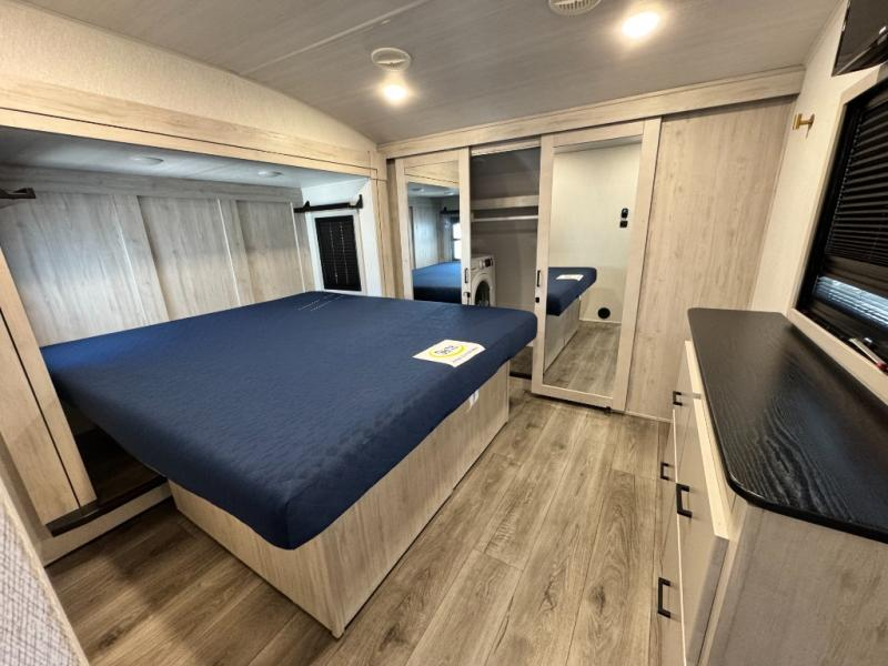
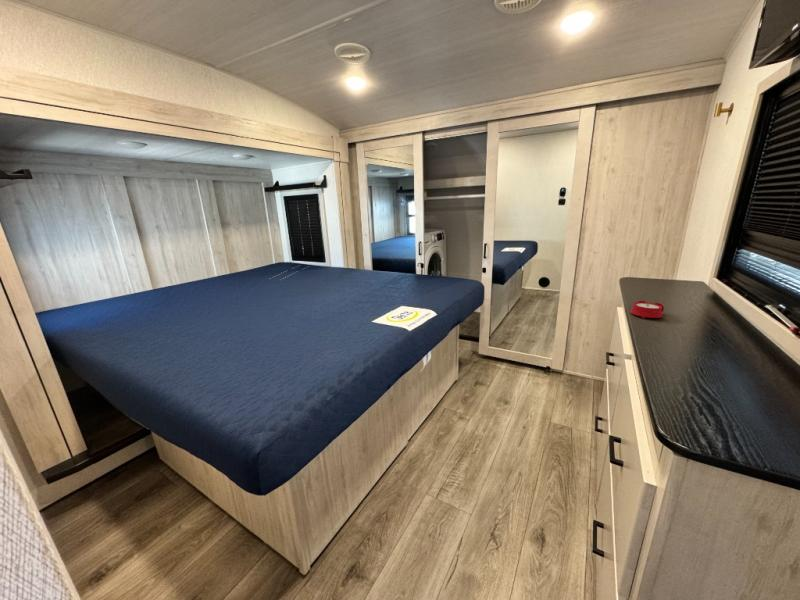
+ alarm clock [630,300,665,319]
